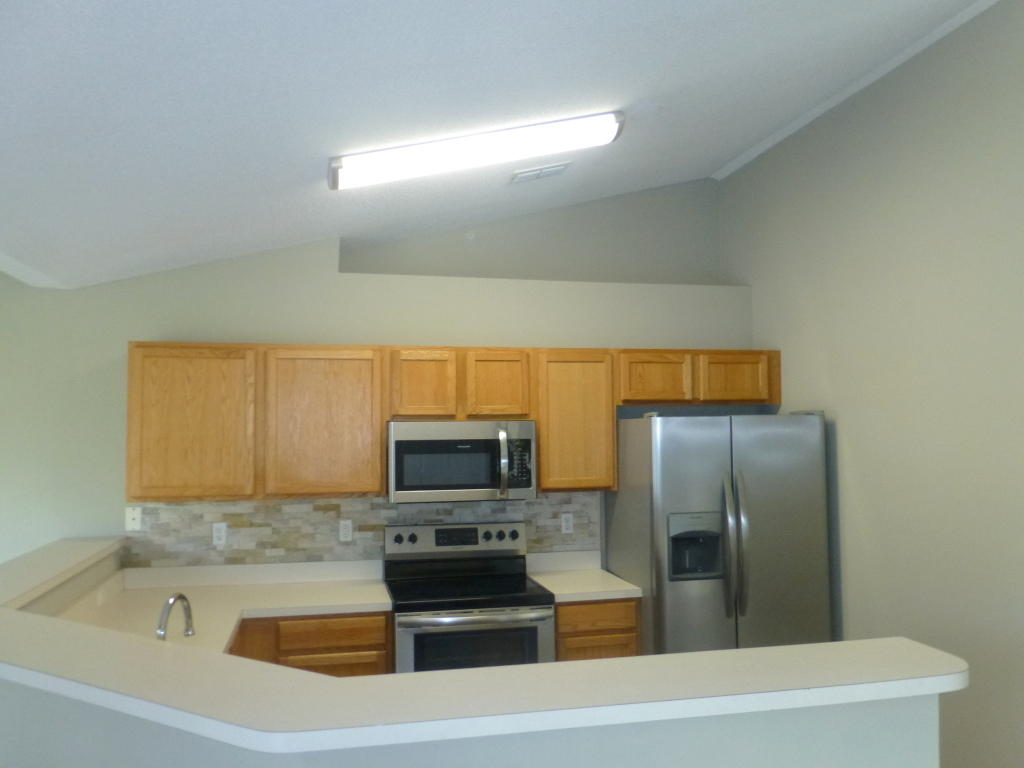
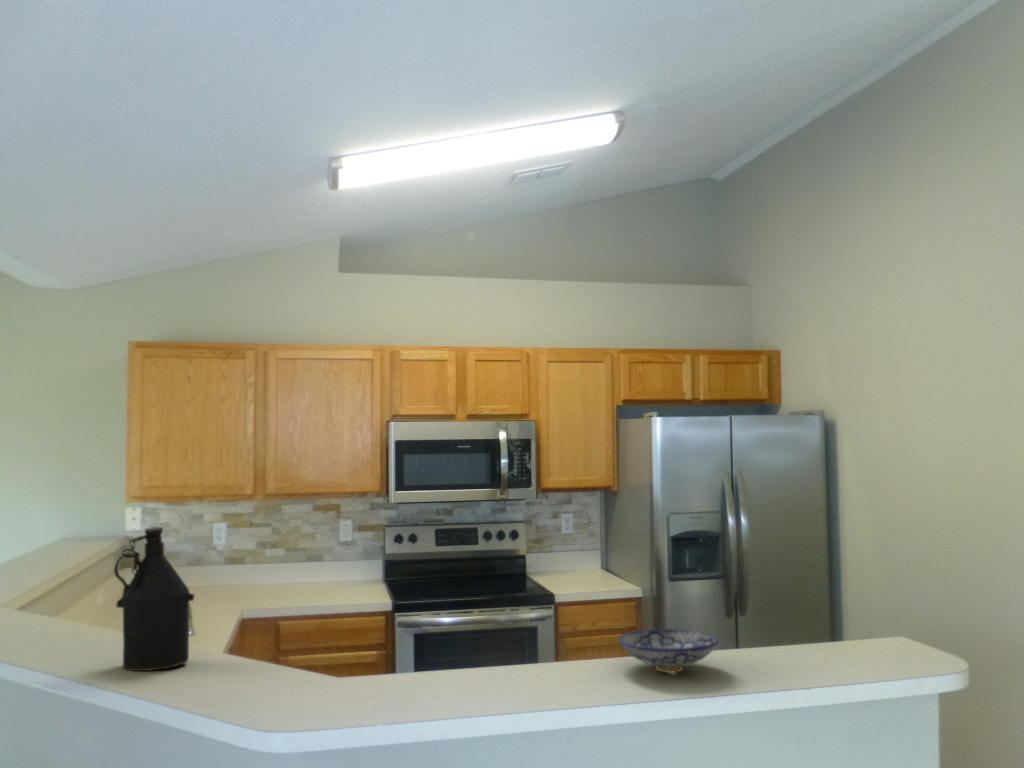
+ bowl [617,628,720,674]
+ bottle [113,526,195,672]
